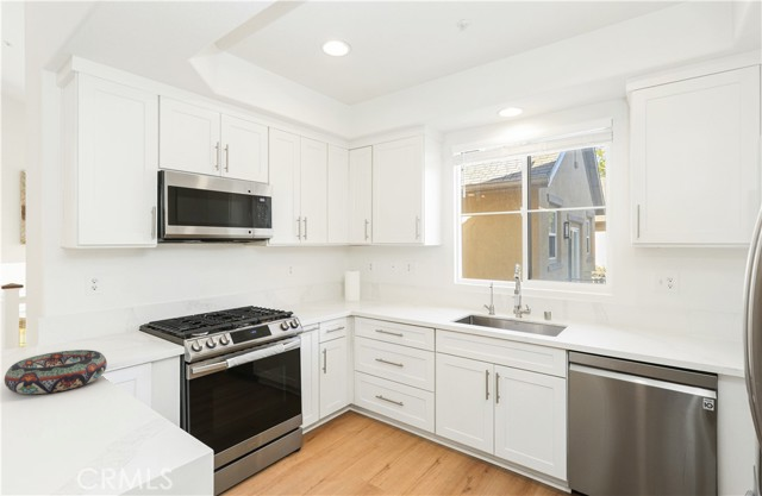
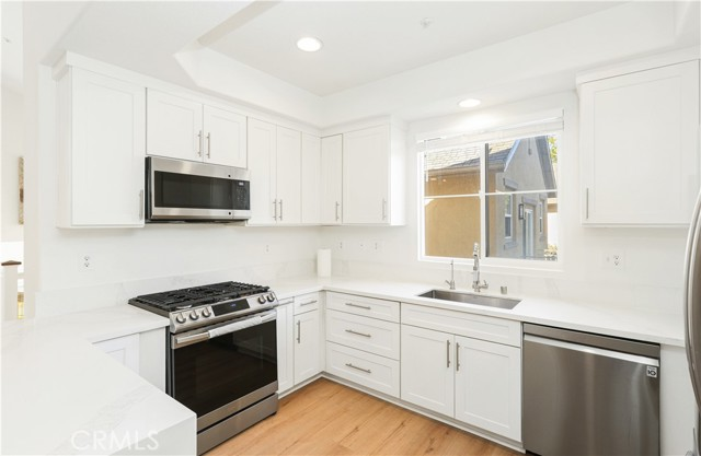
- decorative bowl [4,349,108,395]
